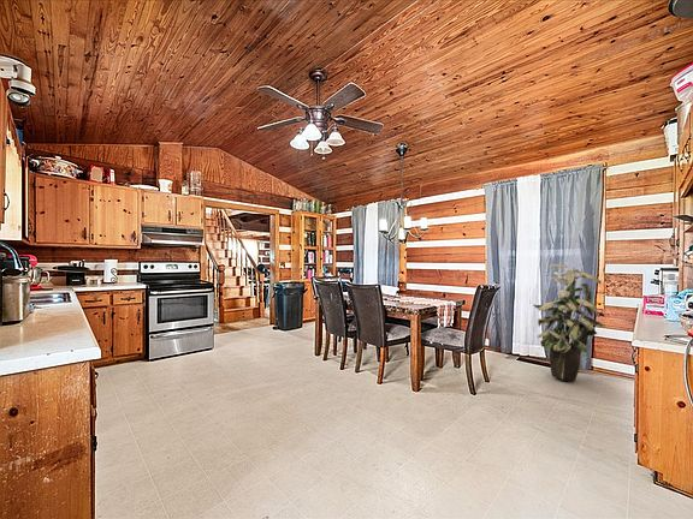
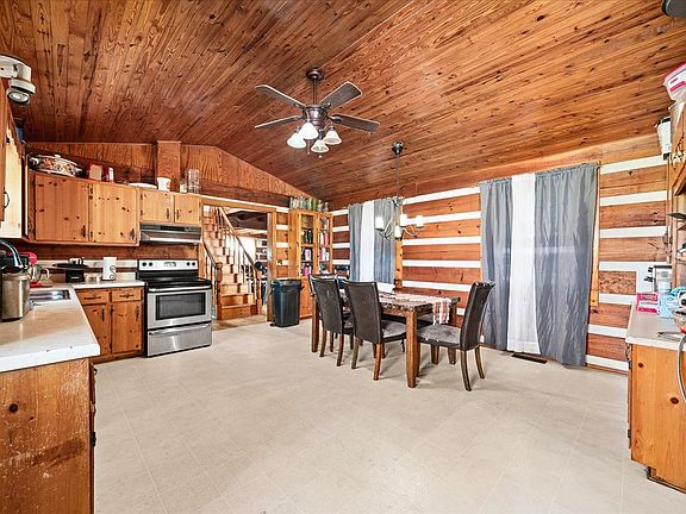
- indoor plant [532,263,605,382]
